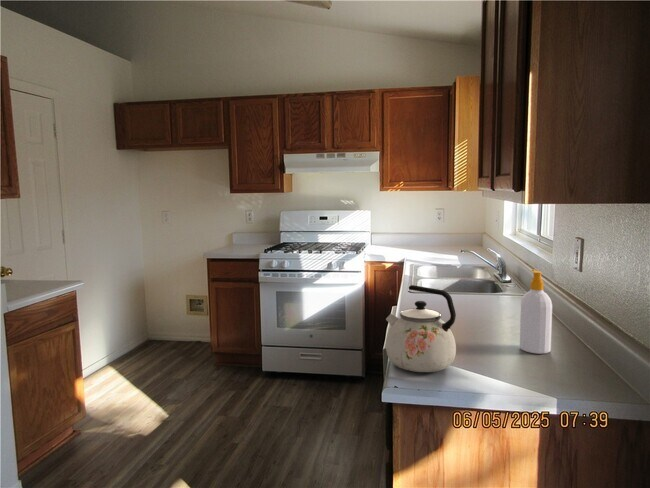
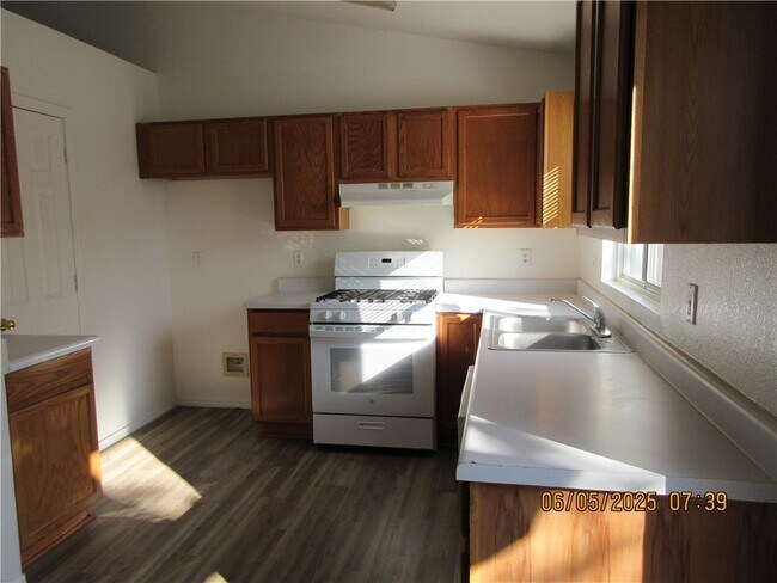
- soap bottle [519,269,553,355]
- kettle [385,284,457,373]
